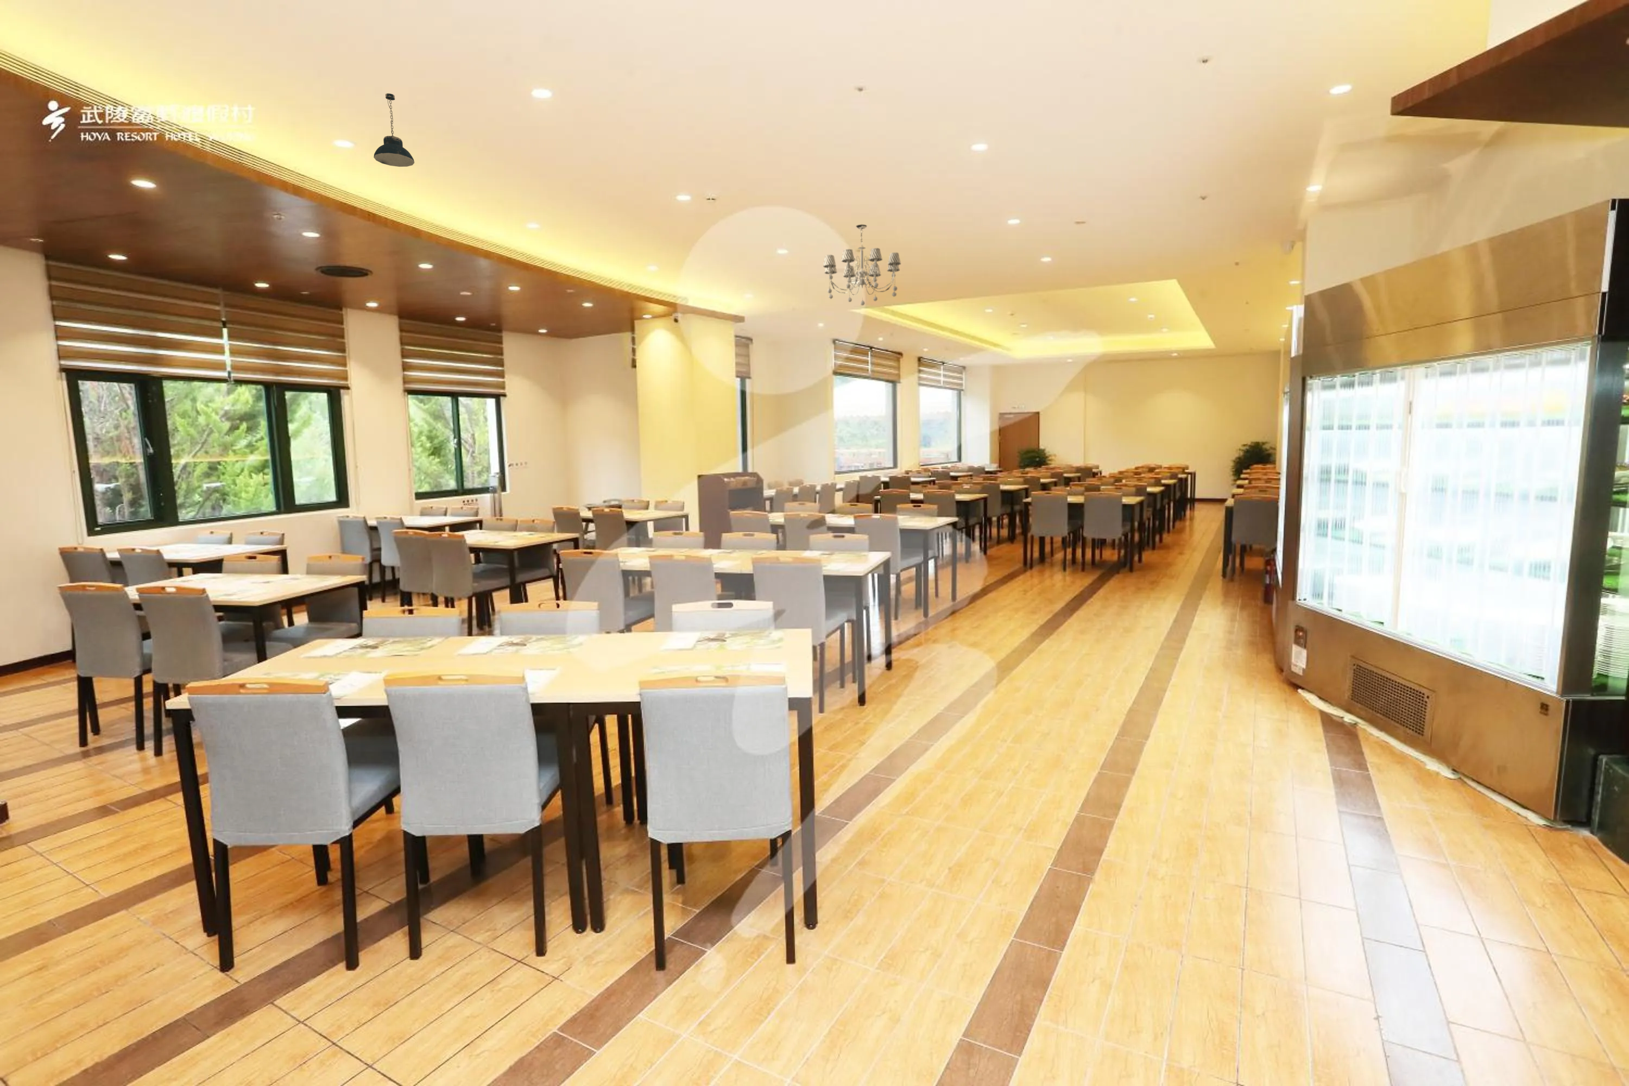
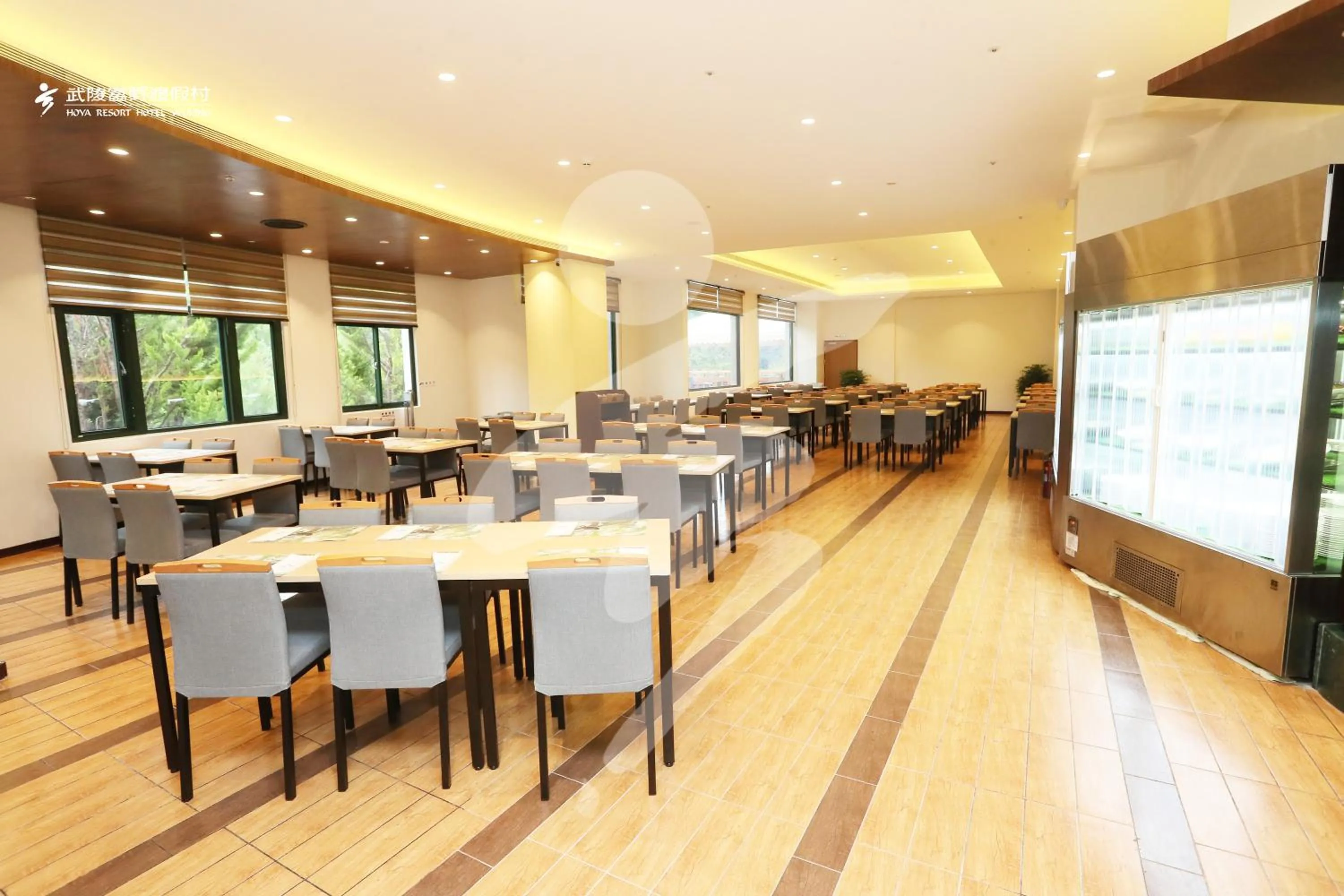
- pendant light [373,93,415,167]
- chandelier [823,224,902,307]
